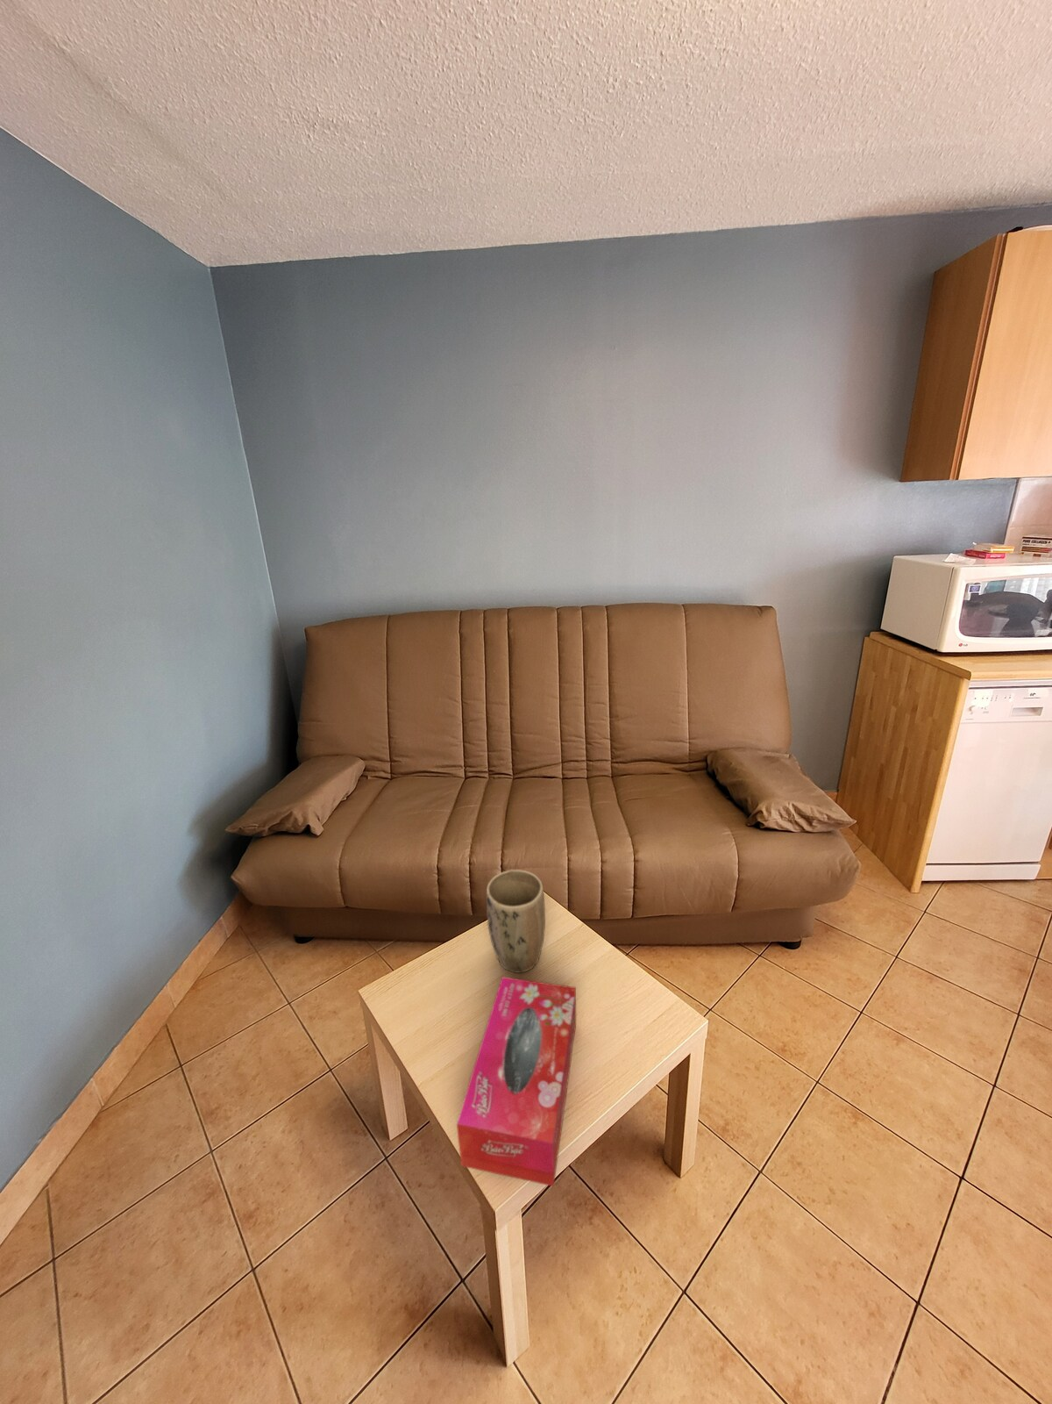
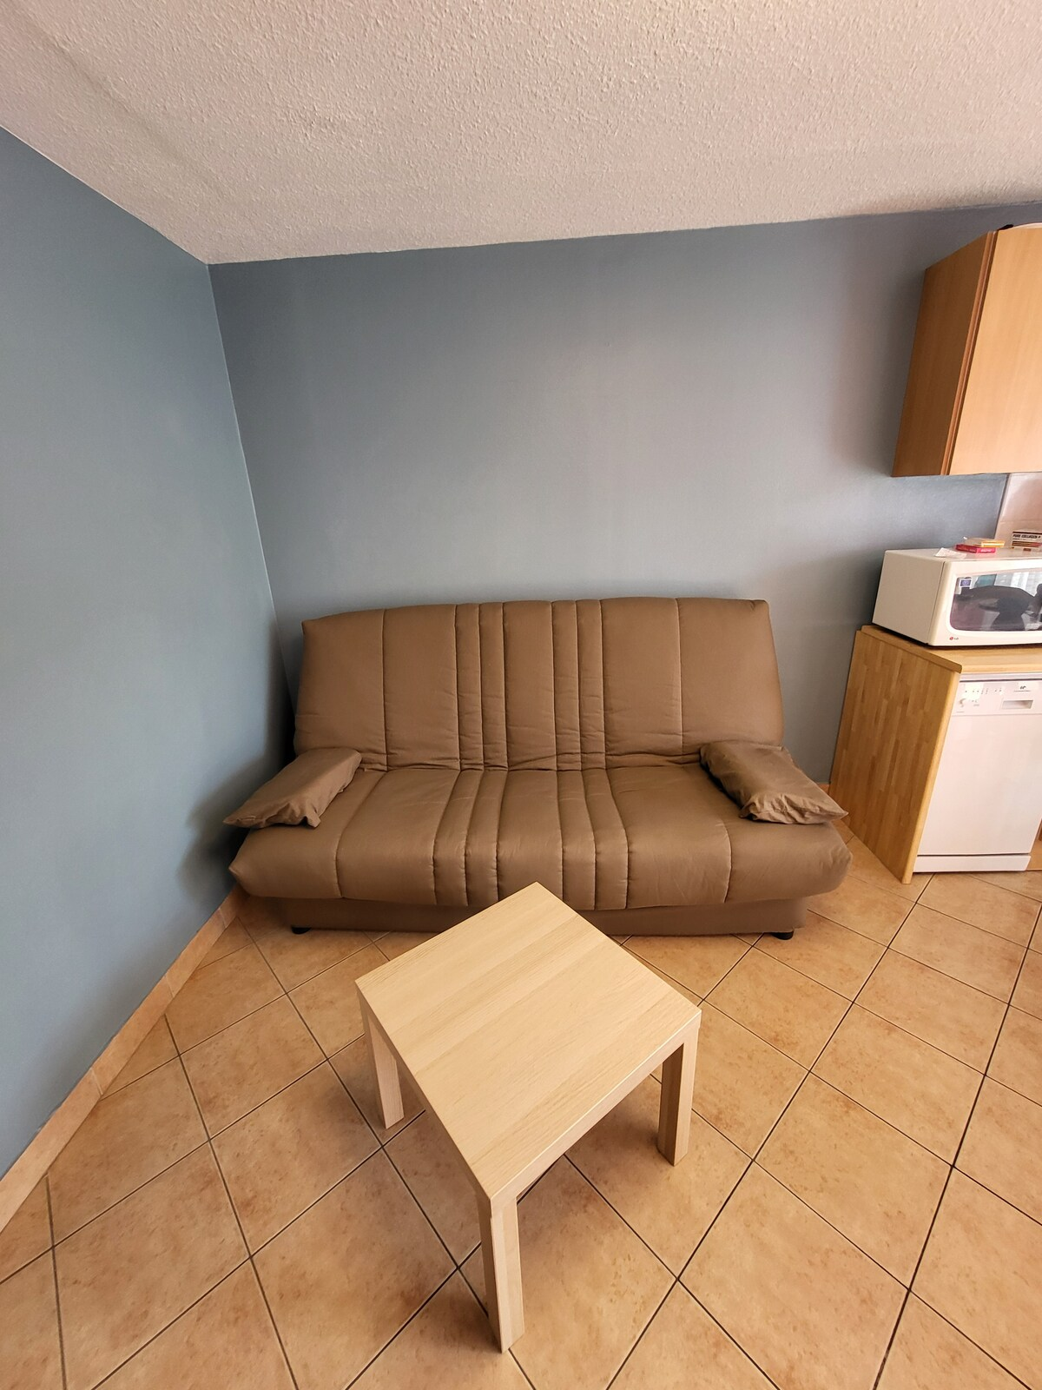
- tissue box [456,976,577,1187]
- plant pot [486,869,546,974]
